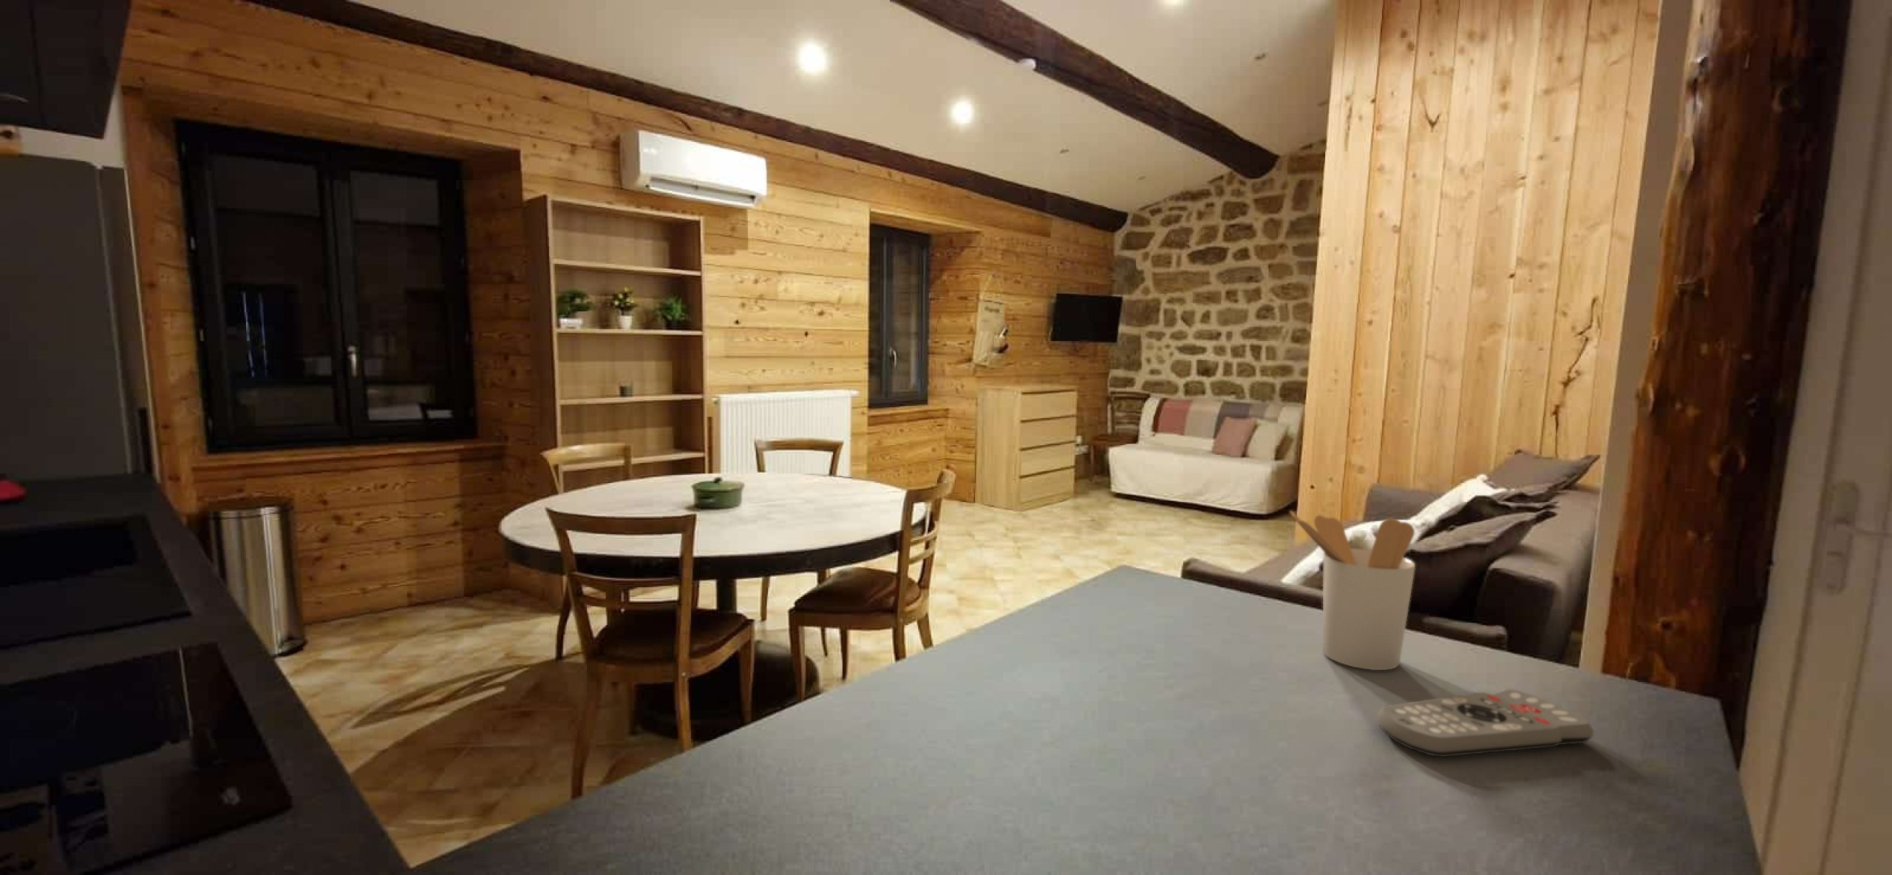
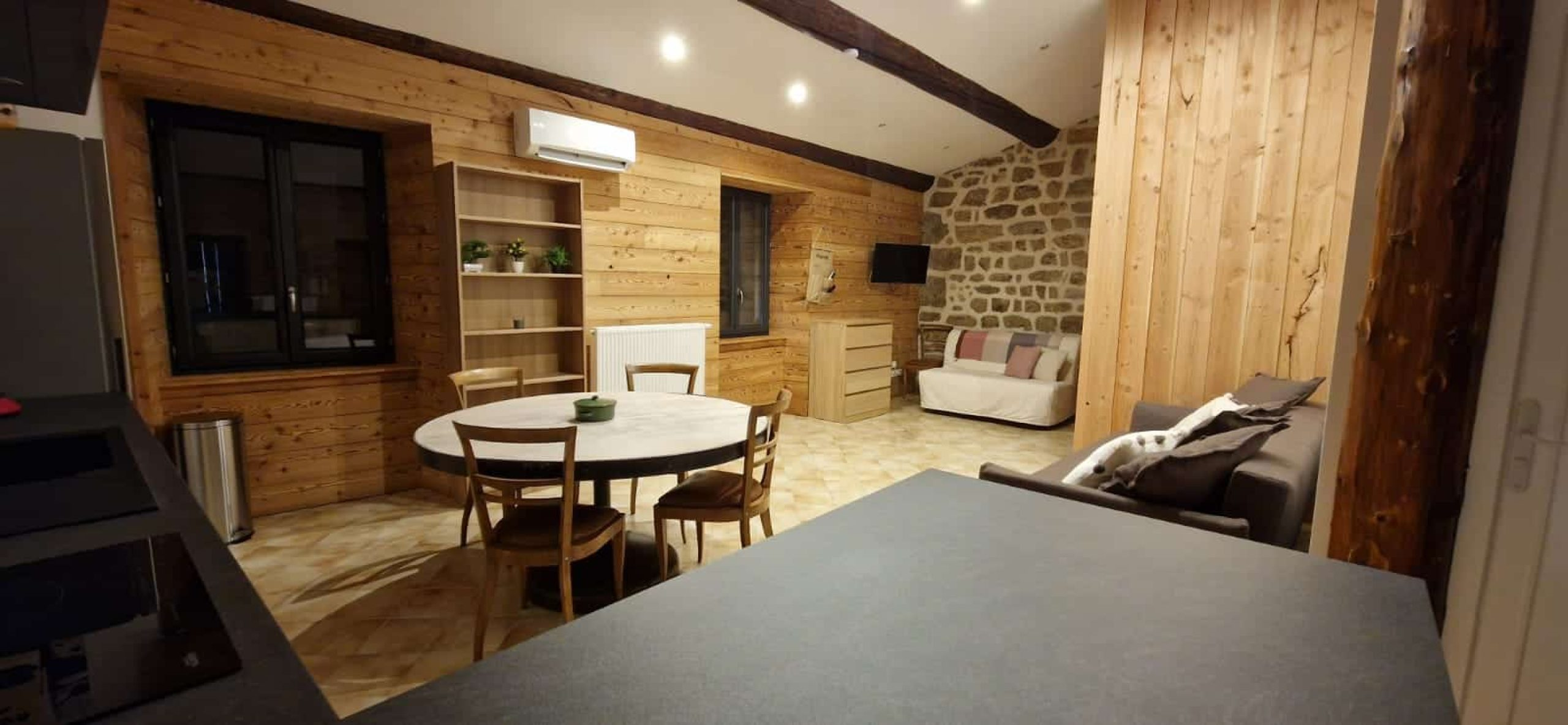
- utensil holder [1289,509,1417,671]
- remote control [1376,689,1594,758]
